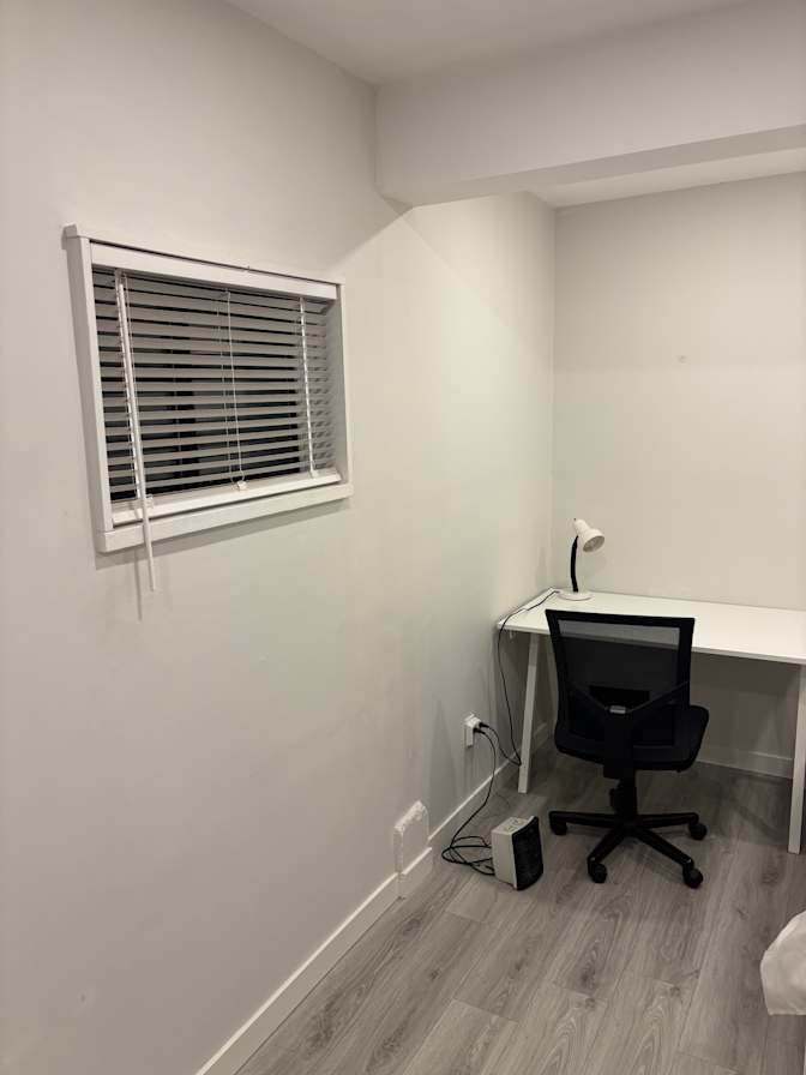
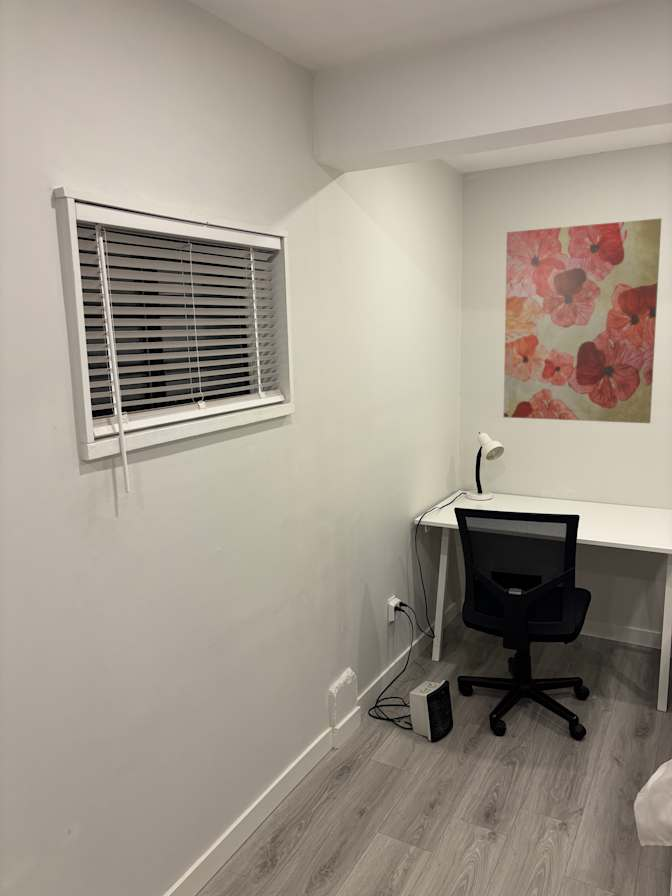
+ wall art [503,217,663,424]
